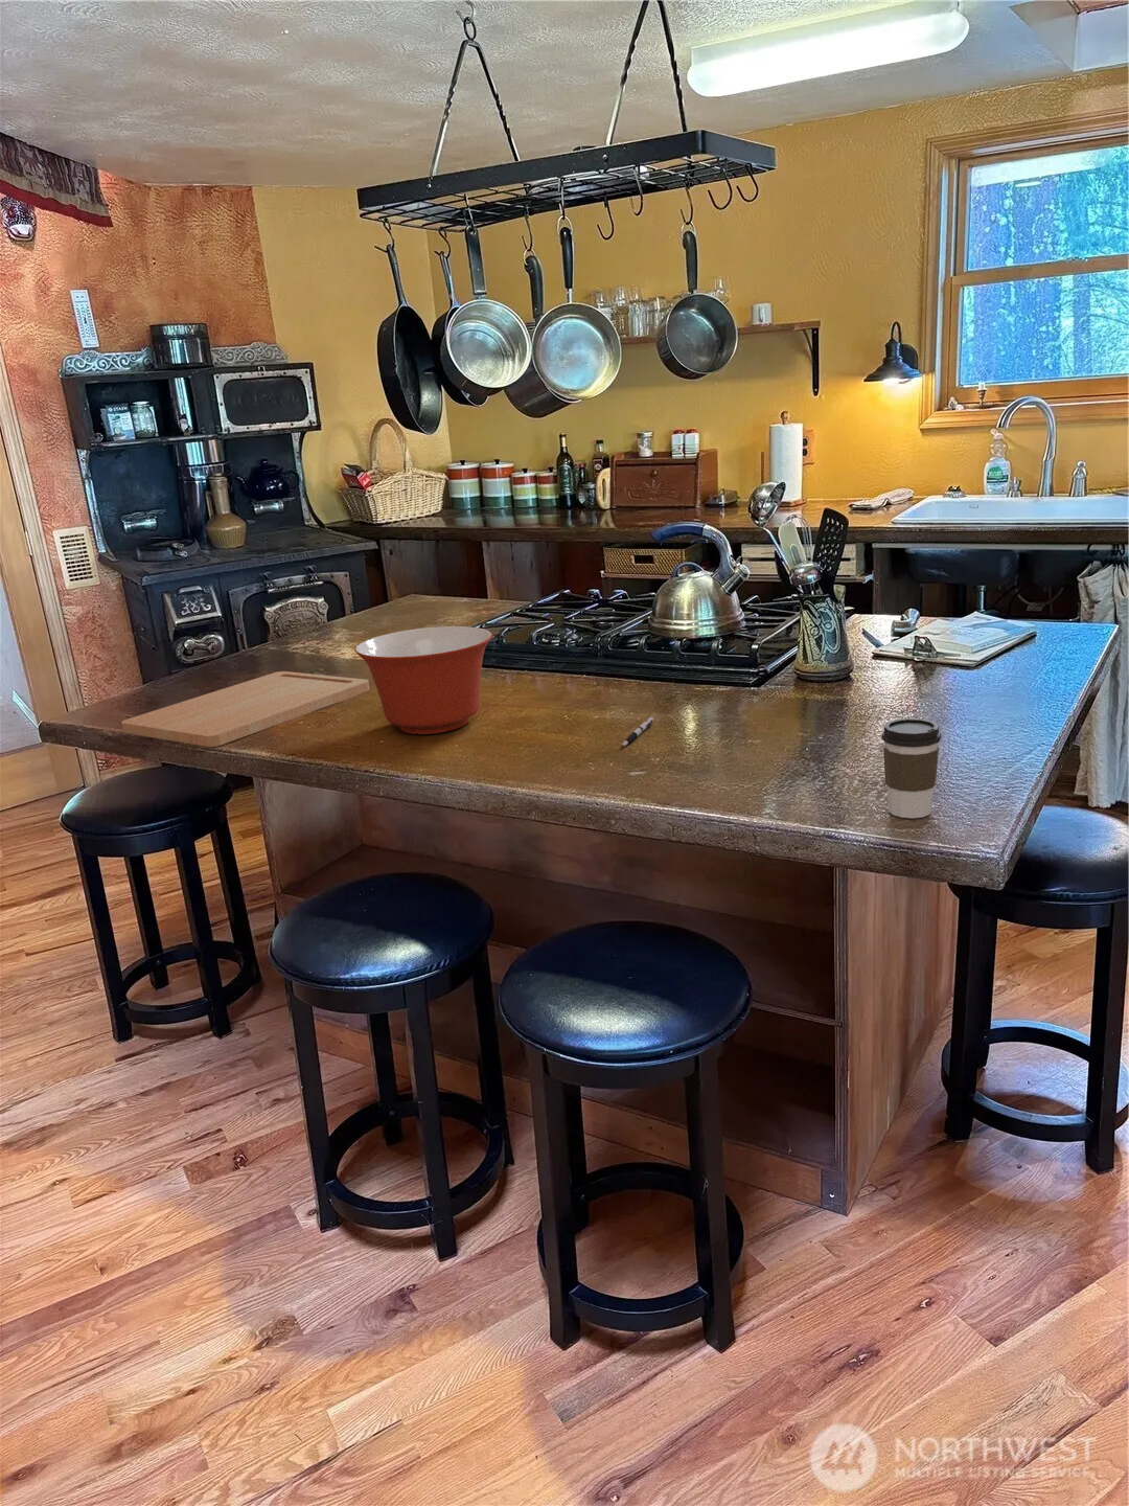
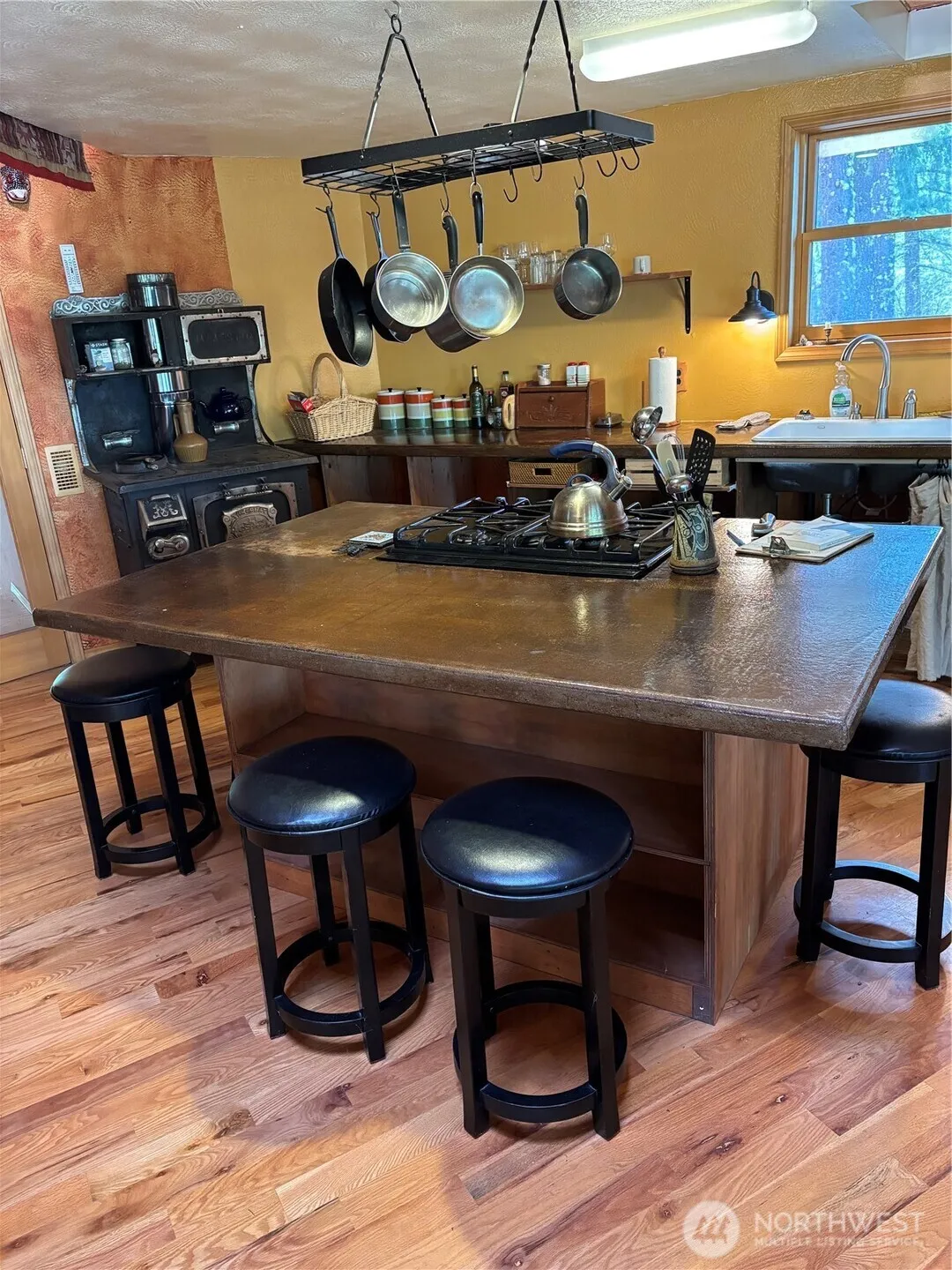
- coffee cup [880,717,942,819]
- mixing bowl [353,625,493,735]
- cutting board [120,670,370,748]
- pen [621,716,655,748]
